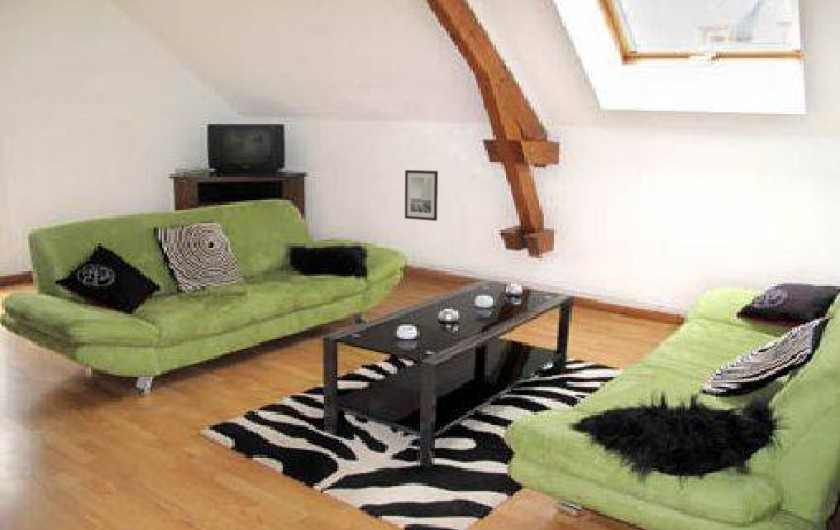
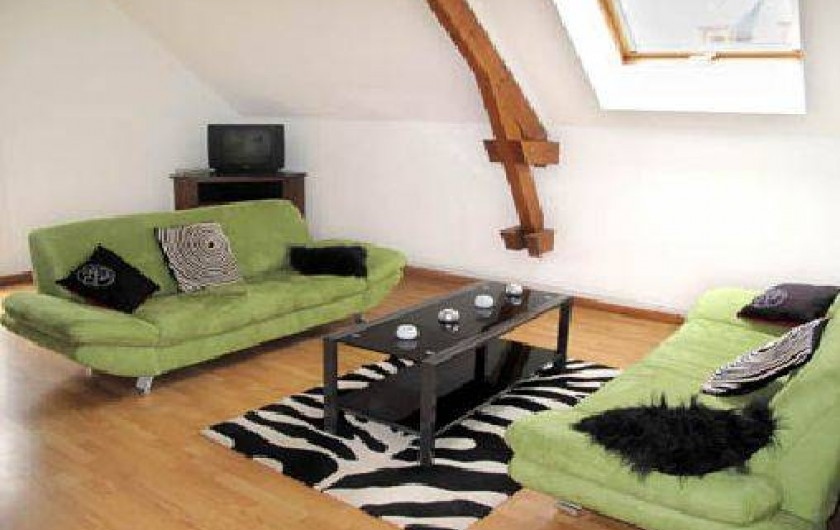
- wall art [404,169,439,222]
